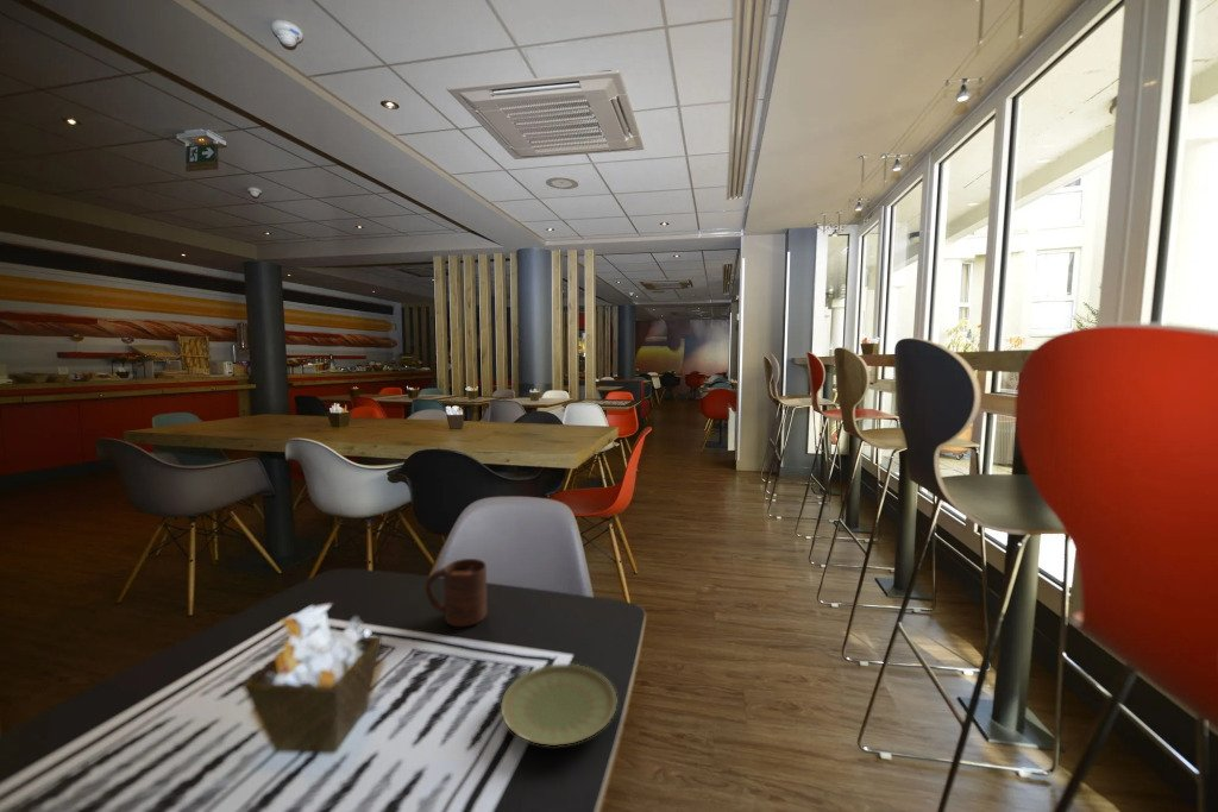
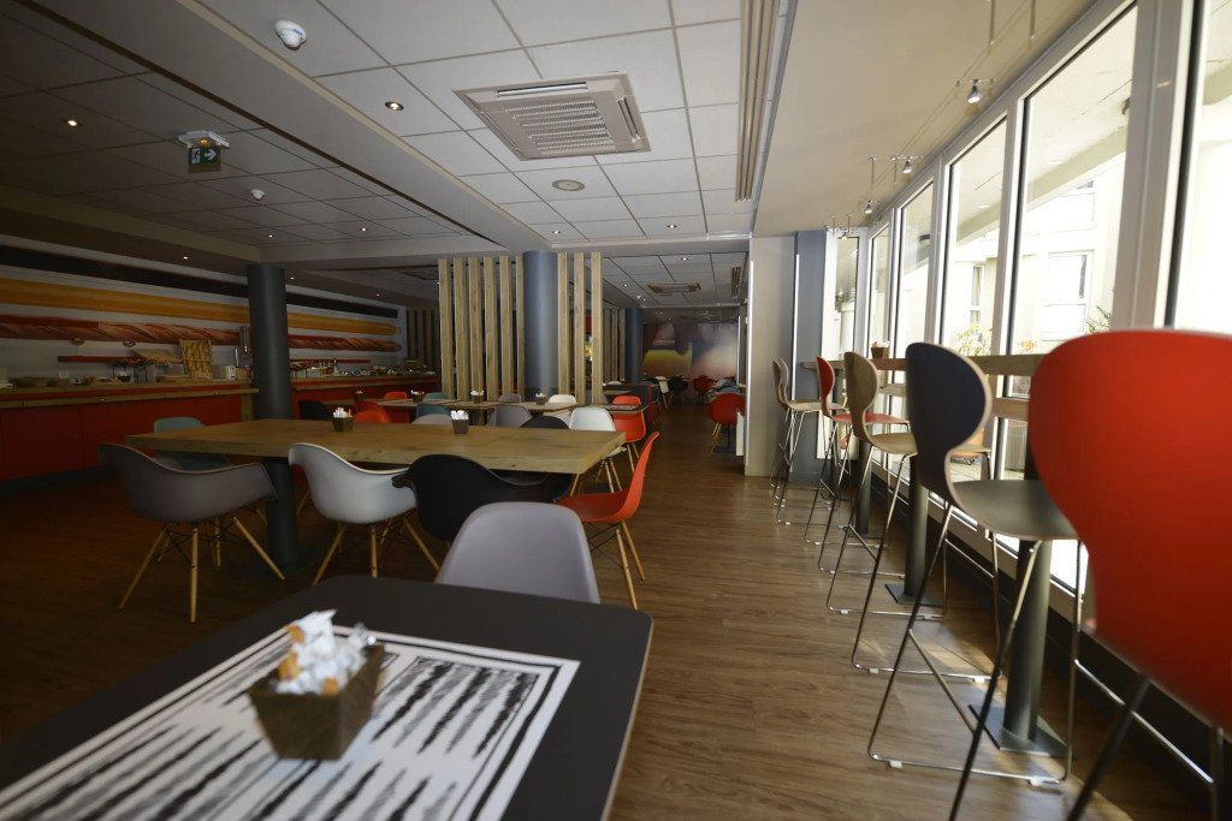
- plate [500,663,617,747]
- cup [425,558,488,628]
